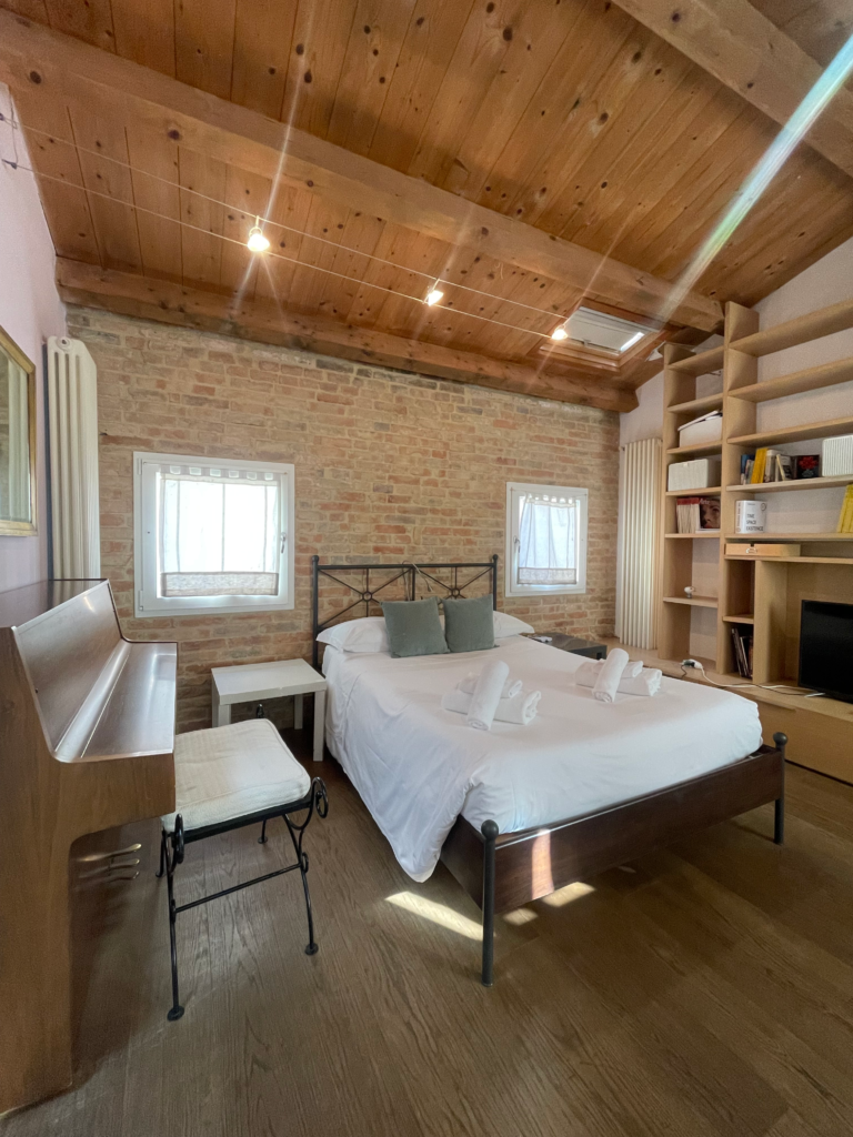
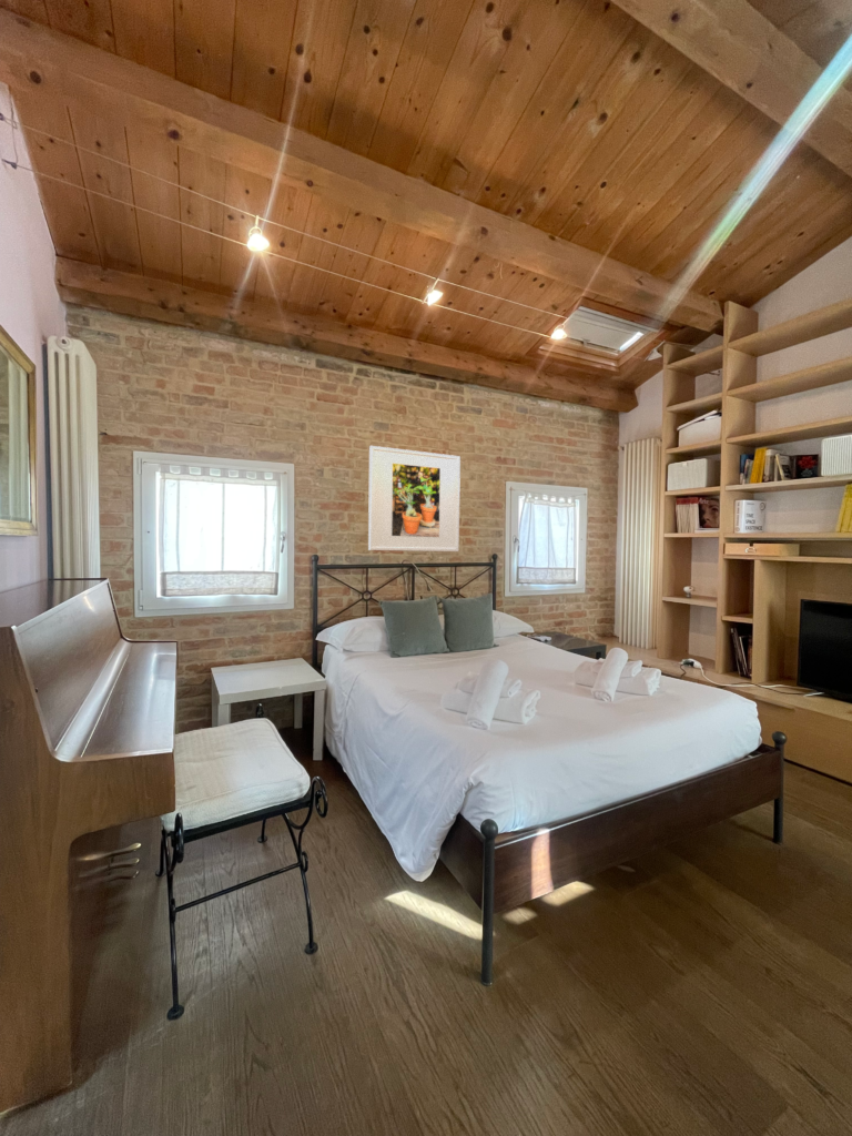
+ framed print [367,445,462,552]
